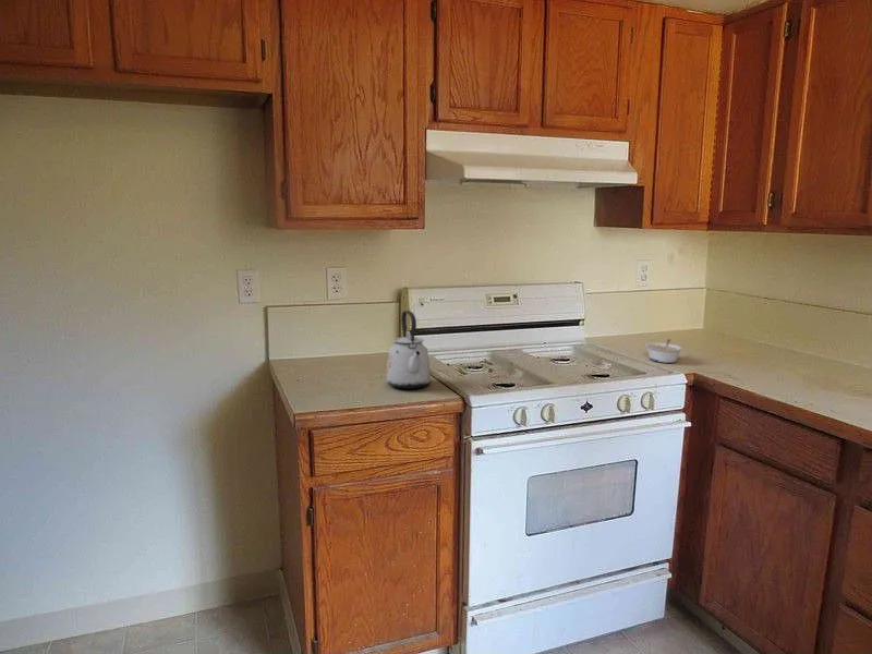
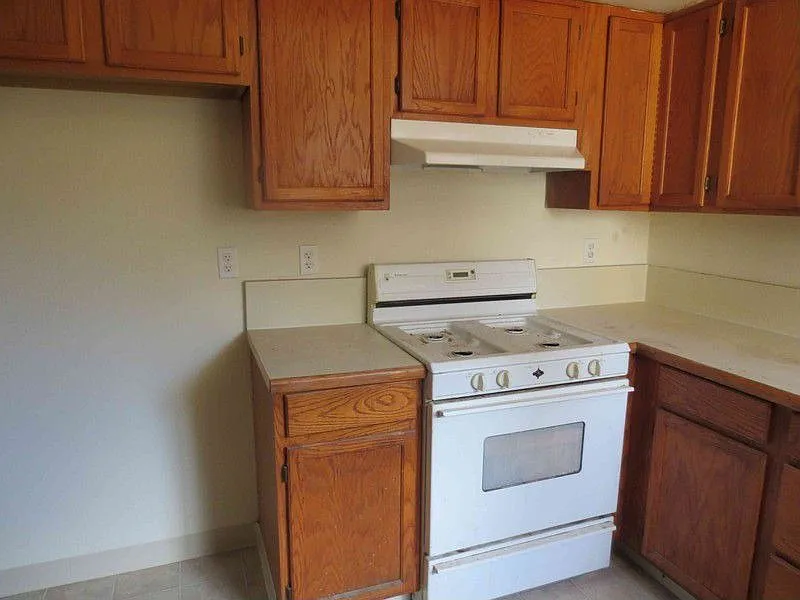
- kettle [385,310,432,390]
- legume [644,338,685,364]
